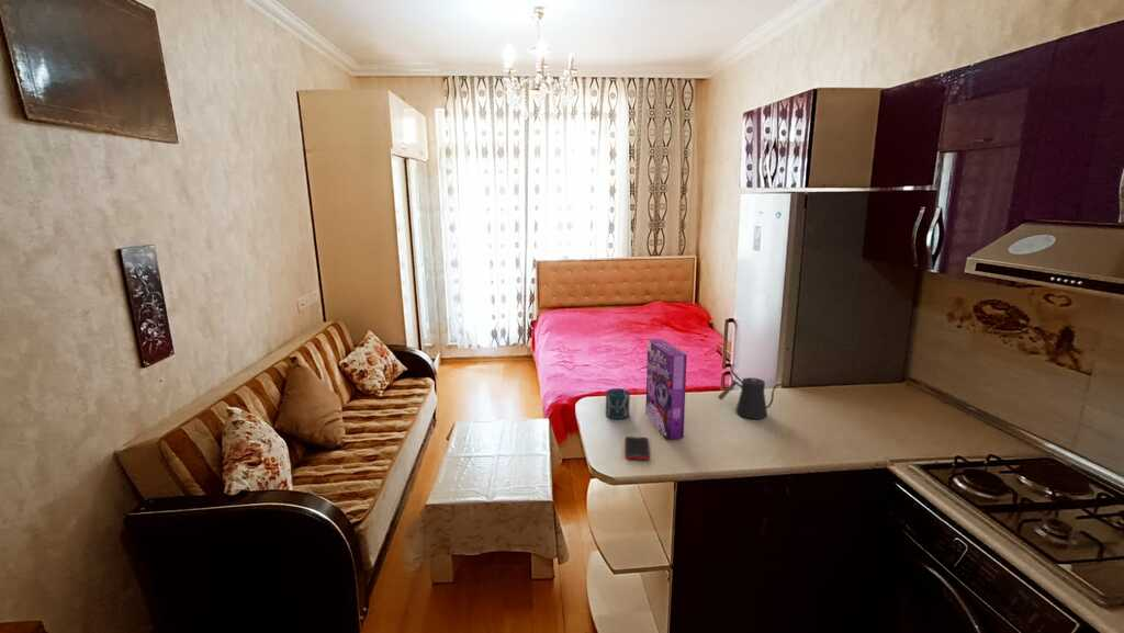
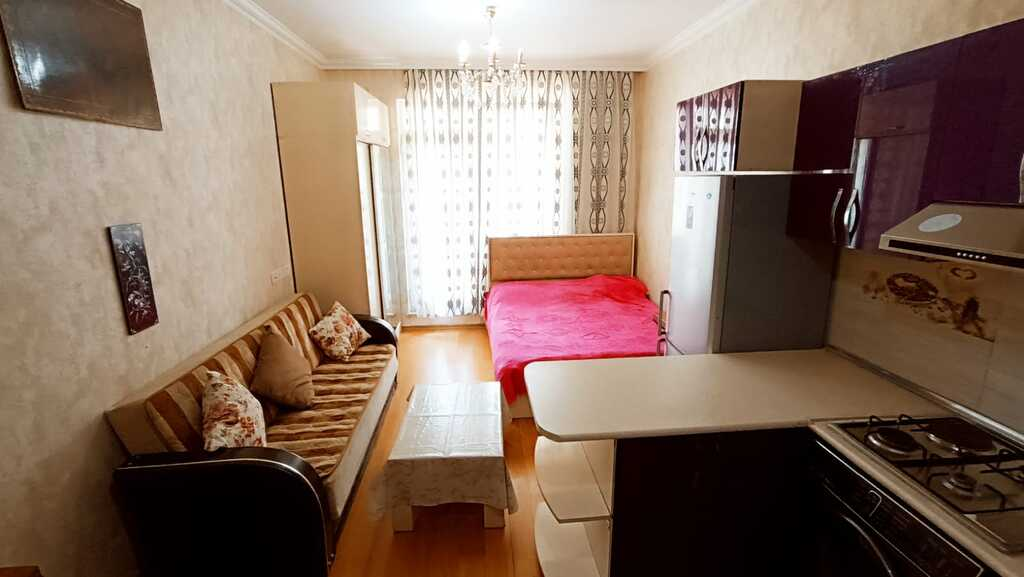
- cell phone [625,436,651,461]
- kettle [717,376,785,420]
- cereal box [644,338,688,440]
- cup [605,387,631,420]
